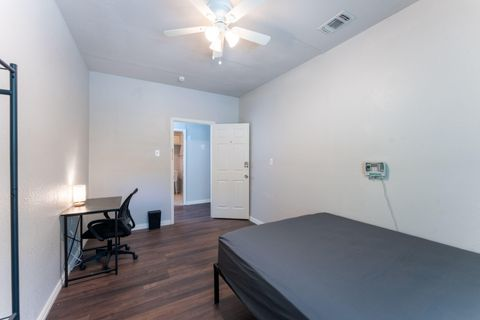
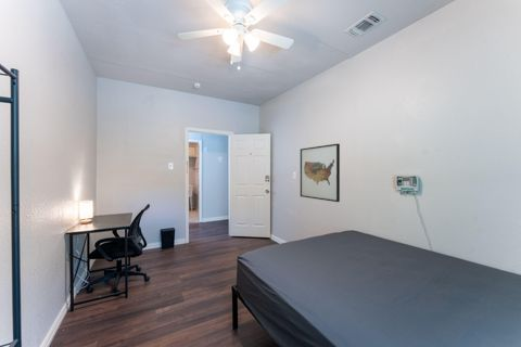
+ wall art [300,143,341,203]
